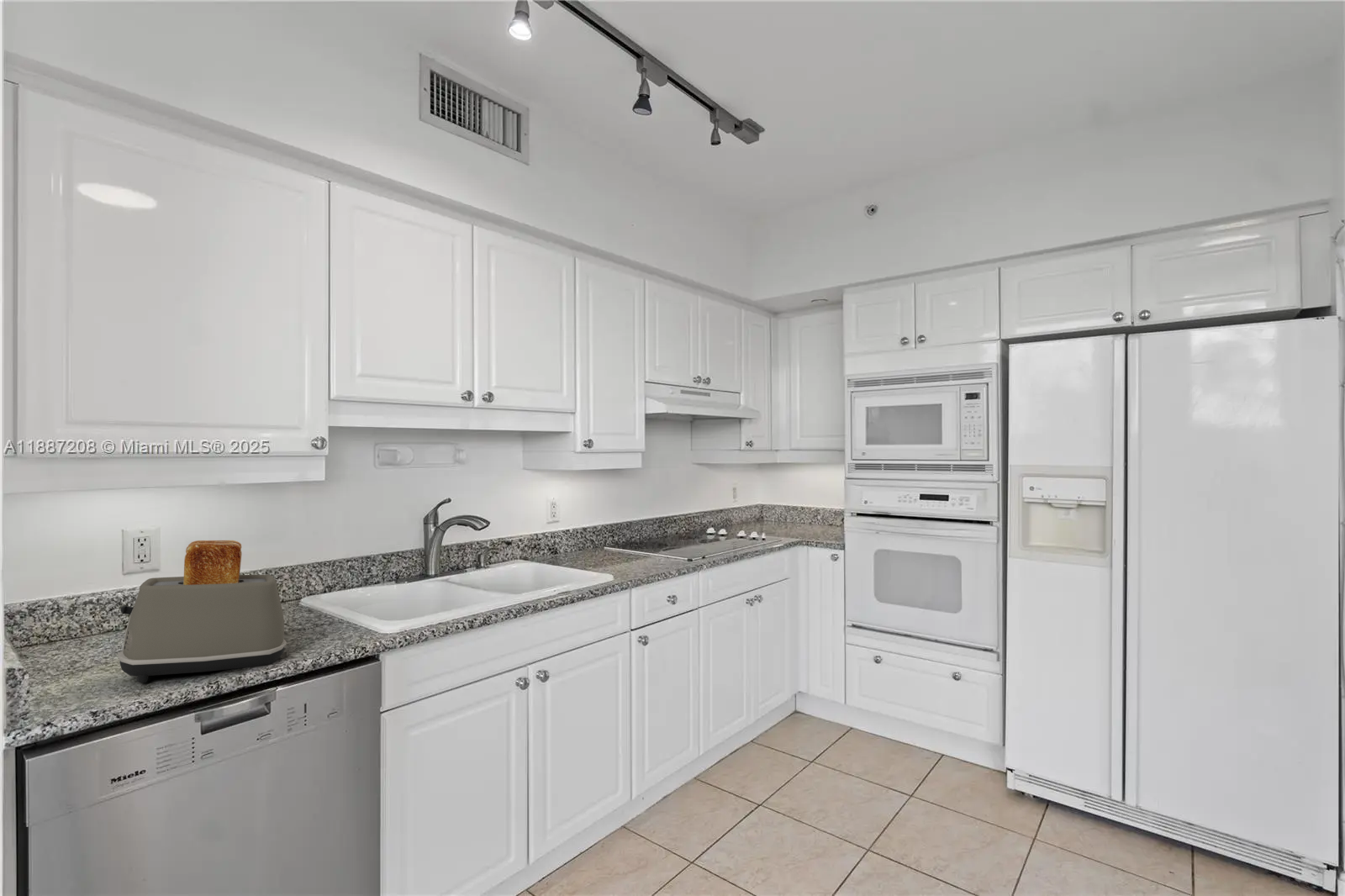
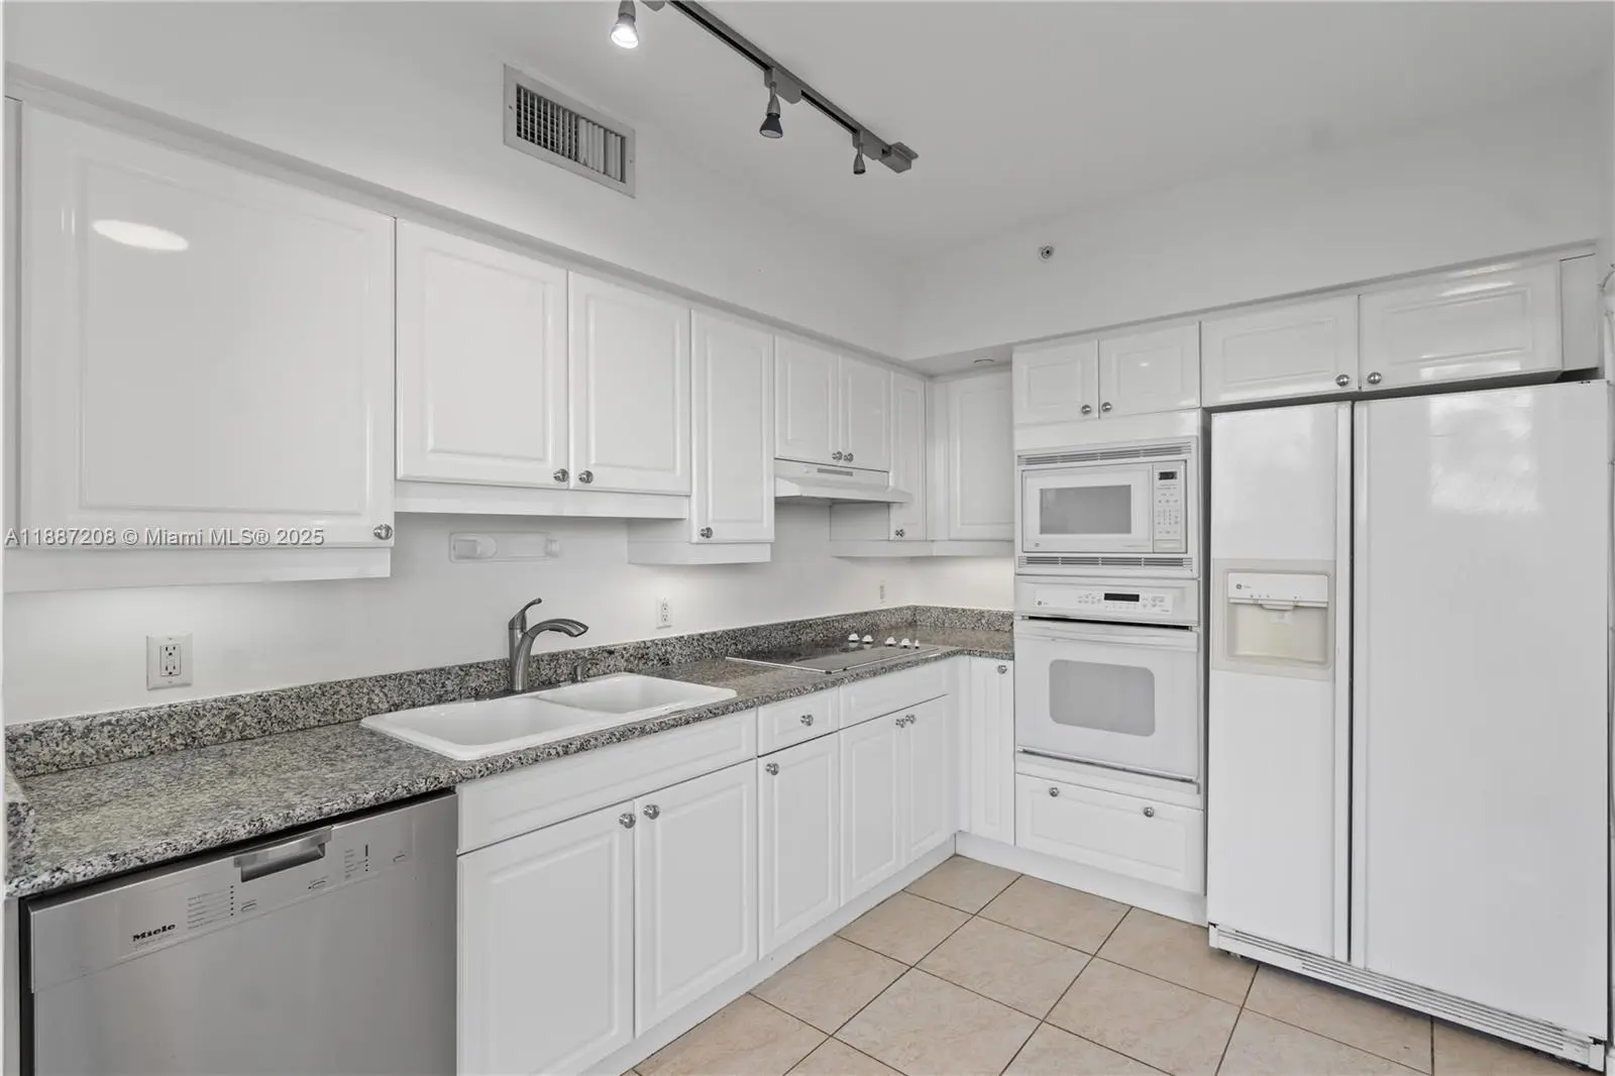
- toaster [118,540,287,683]
